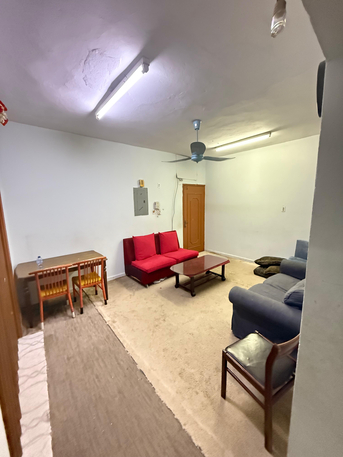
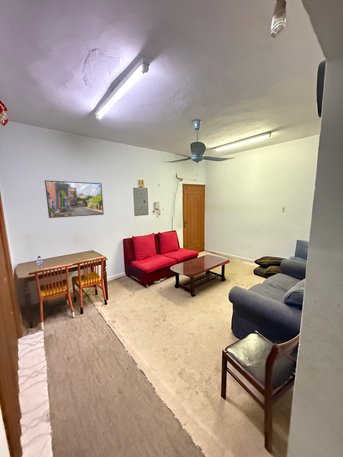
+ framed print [44,179,105,219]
